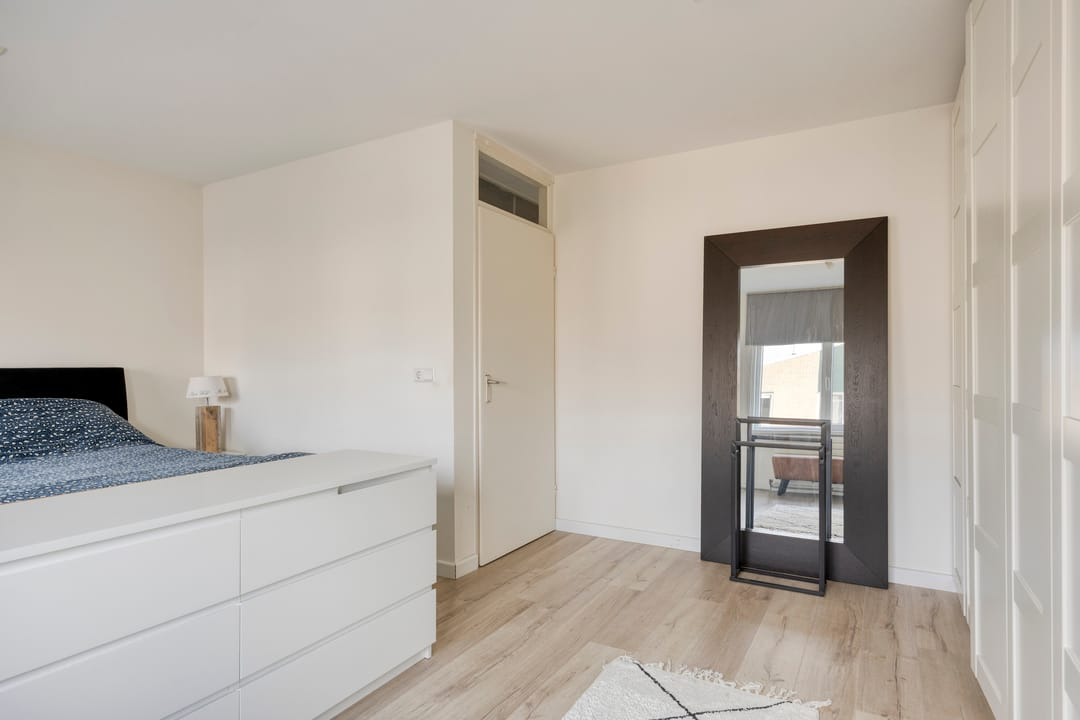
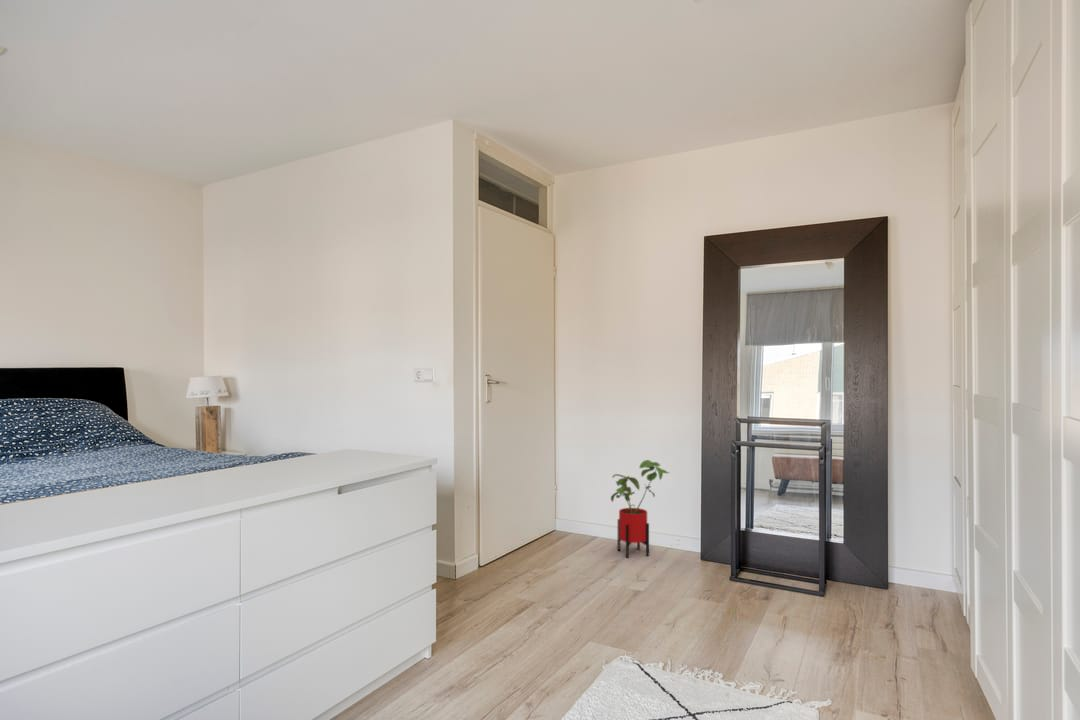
+ house plant [610,459,670,559]
